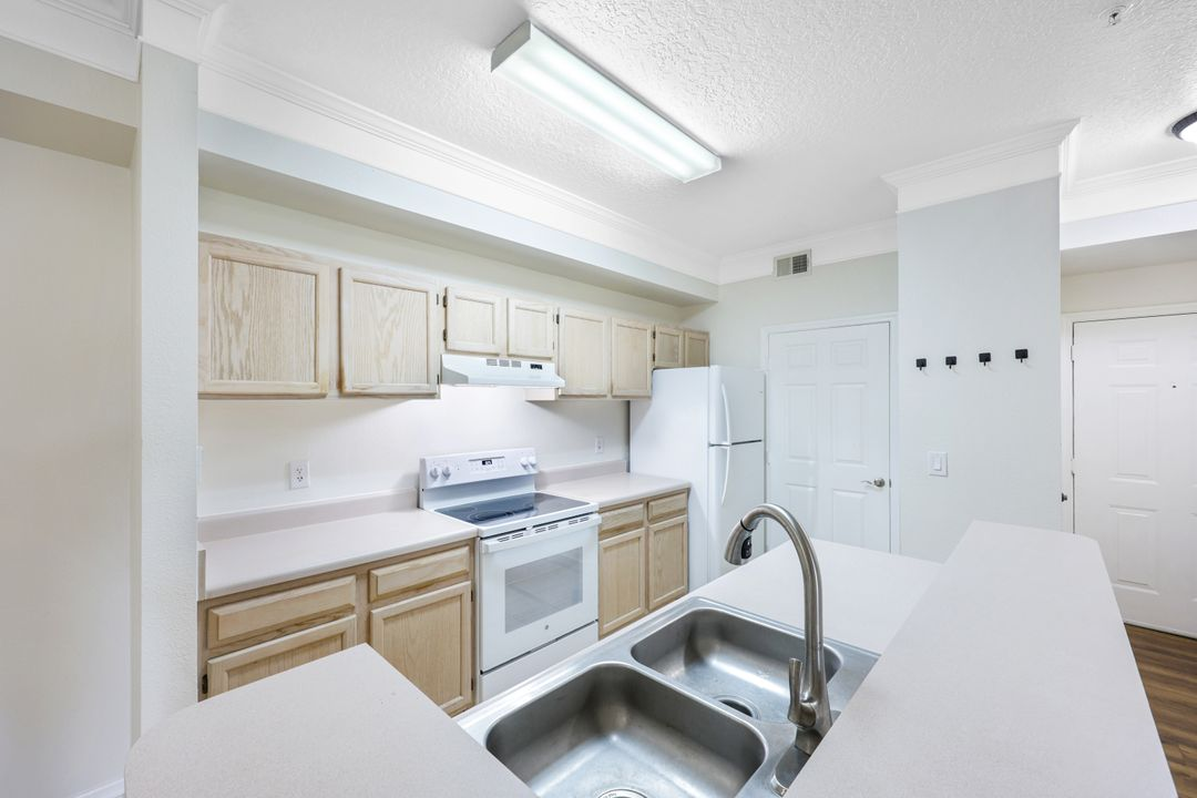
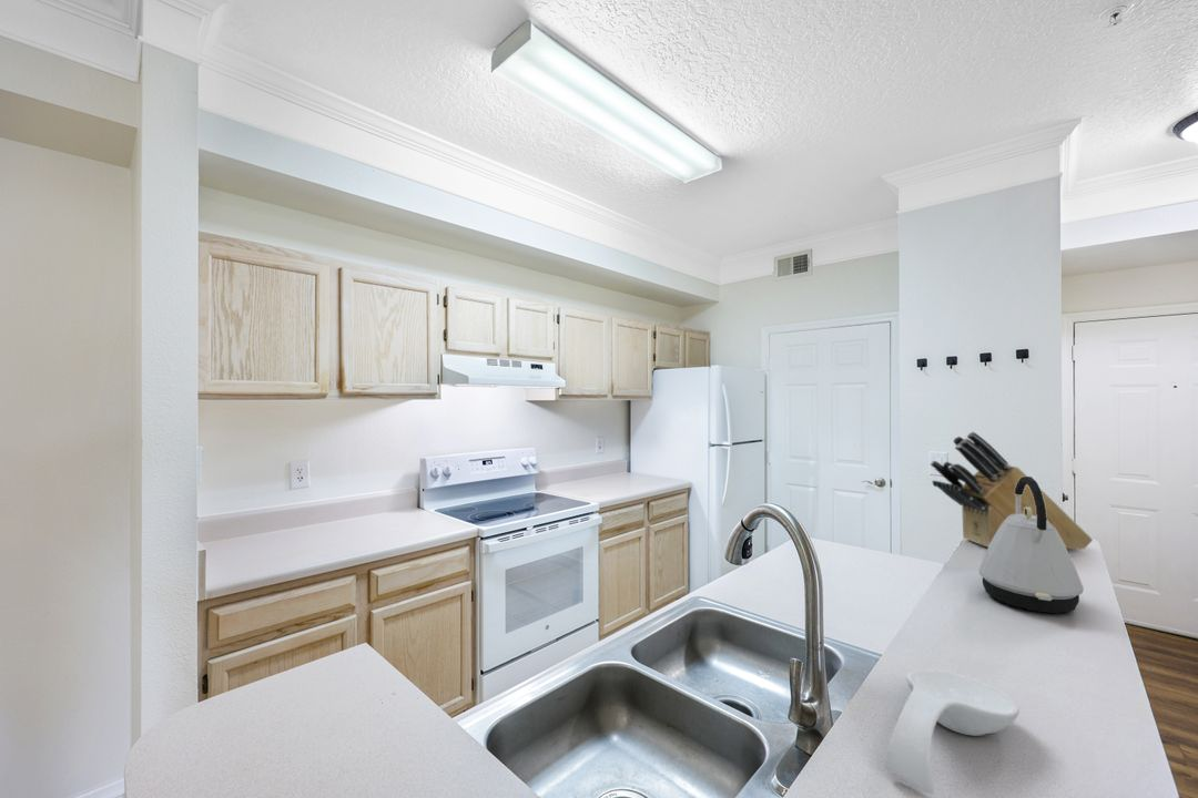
+ kettle [978,475,1085,614]
+ spoon rest [884,668,1021,795]
+ knife block [930,431,1094,551]
